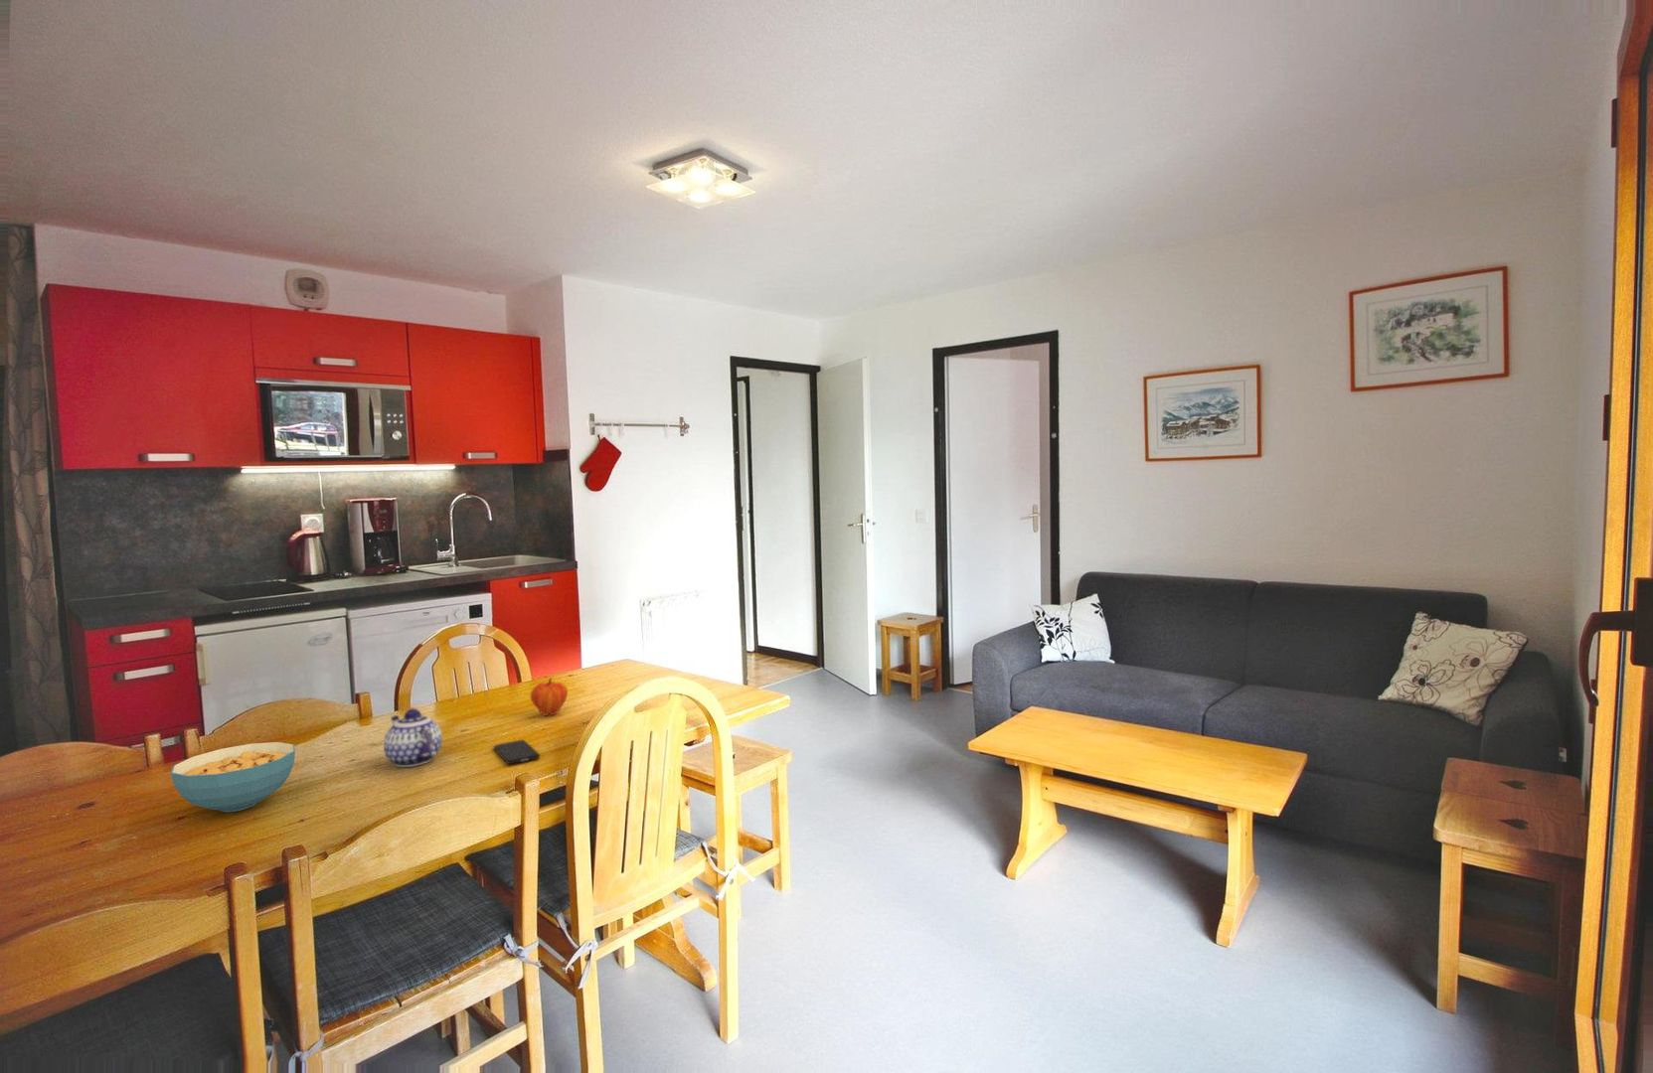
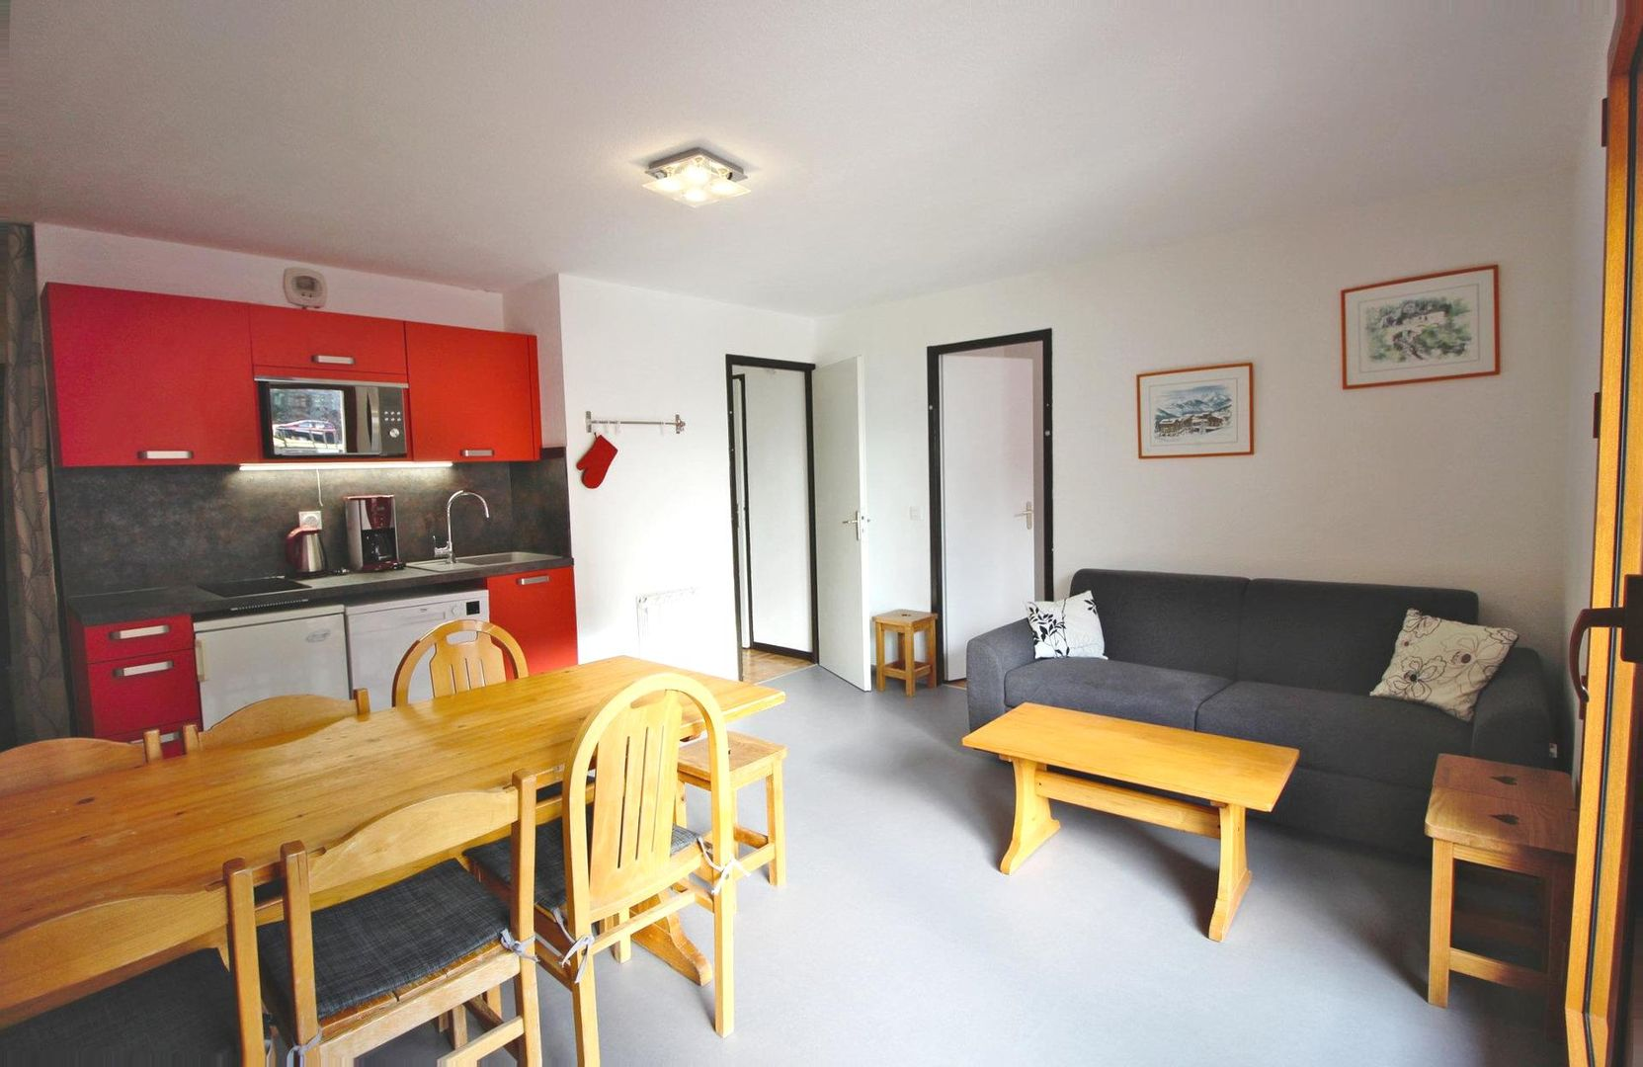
- smartphone [492,739,541,765]
- cereal bowl [170,741,296,813]
- fruit [530,677,569,717]
- teapot [383,708,443,768]
